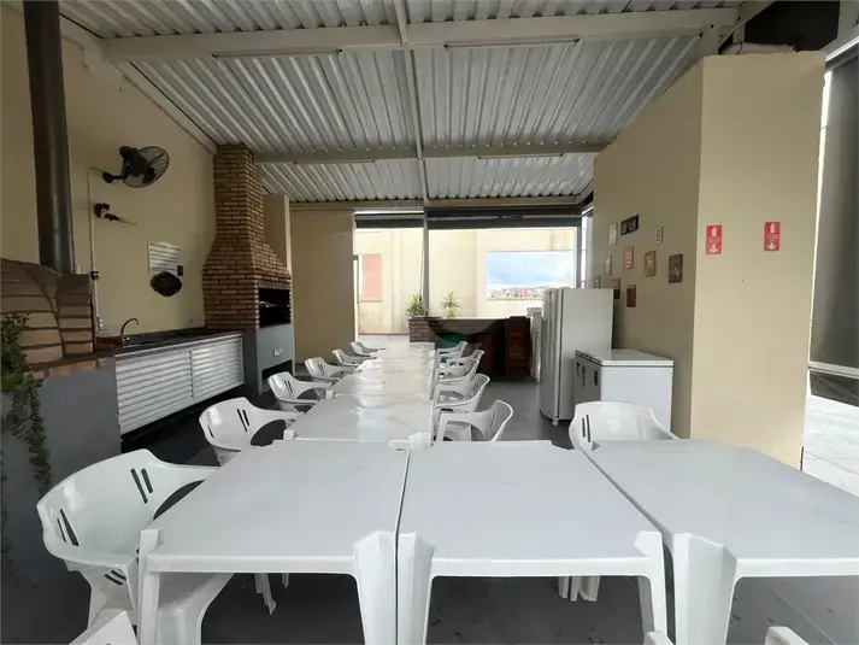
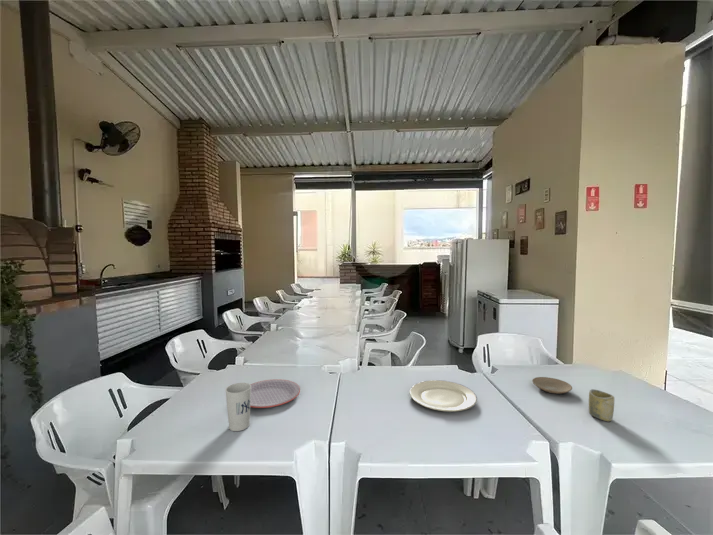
+ cup [588,388,615,422]
+ cup [224,382,251,432]
+ chinaware [409,379,478,413]
+ plate [531,376,573,395]
+ plate [250,378,301,409]
